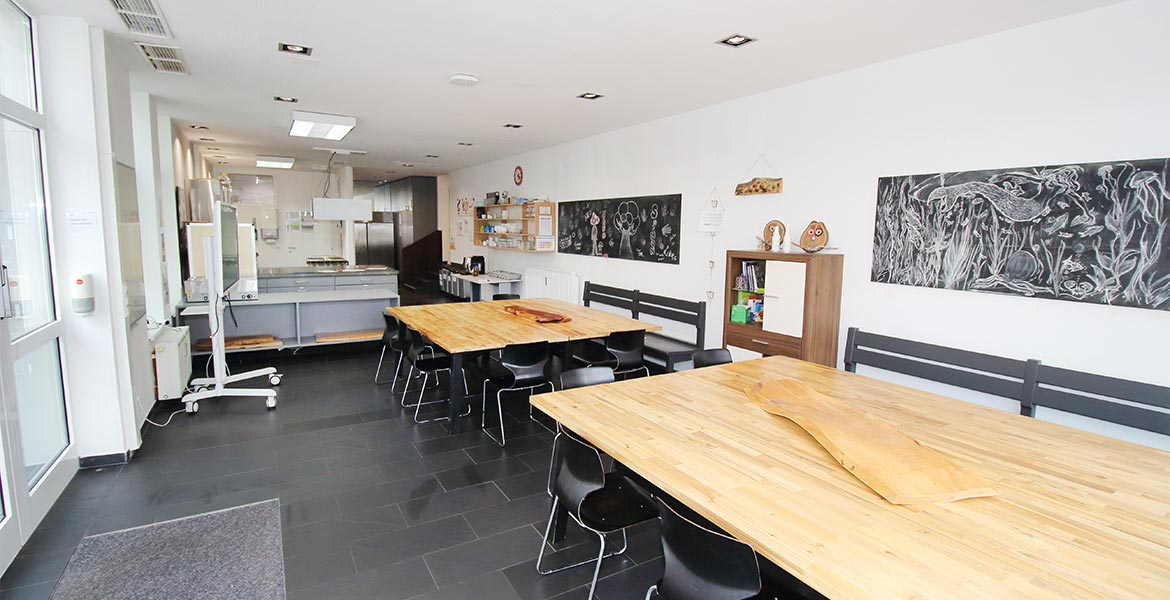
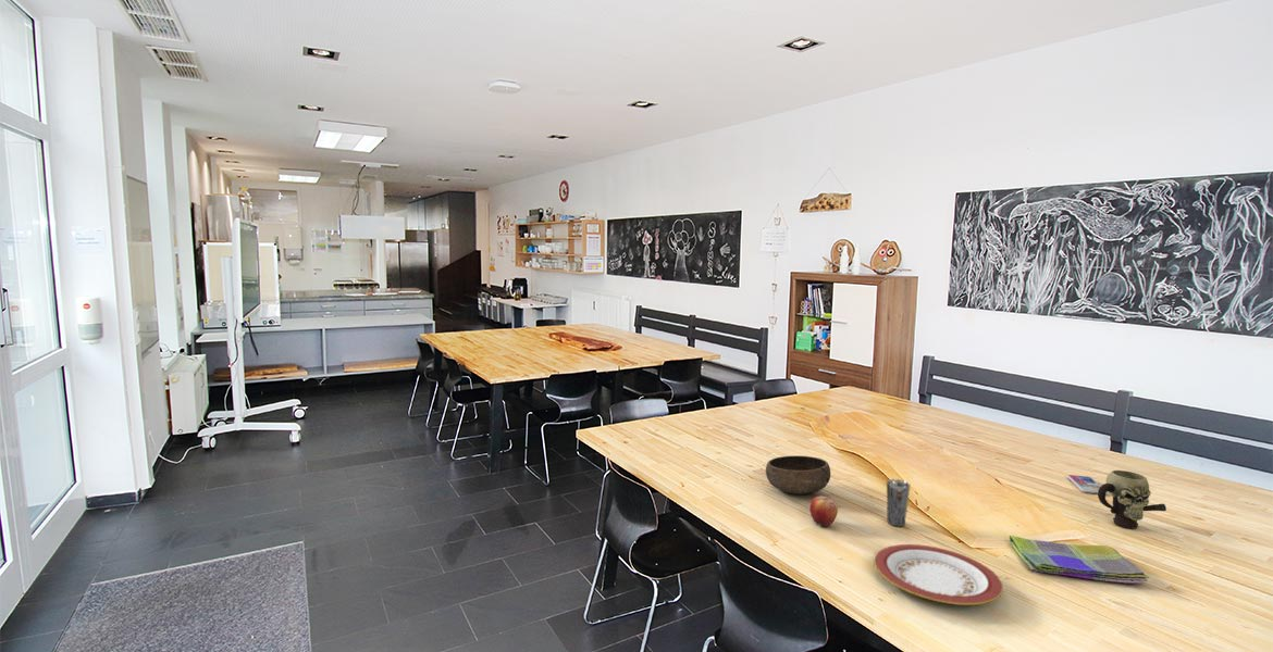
+ plate [873,543,1004,606]
+ dish towel [1009,535,1150,585]
+ bowl [765,454,831,496]
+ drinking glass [886,478,911,527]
+ mug [1097,469,1167,529]
+ smartphone [1066,474,1109,496]
+ apple [808,496,839,527]
